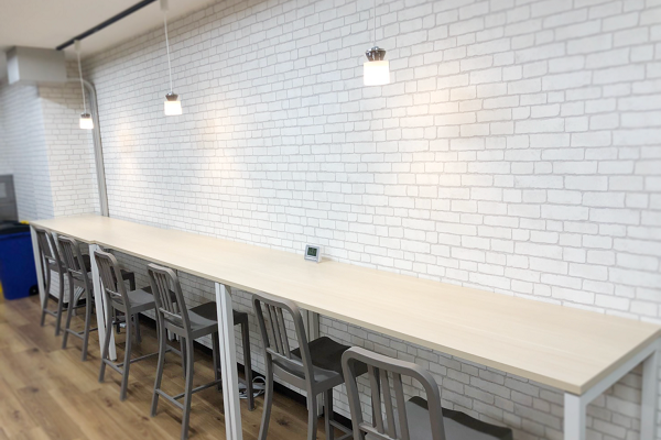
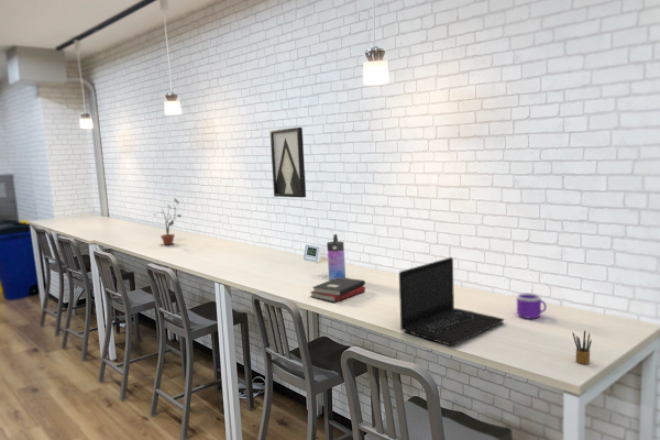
+ laptop [398,256,506,346]
+ potted plant [153,198,183,246]
+ water bottle [326,233,346,280]
+ hardback book [309,277,366,302]
+ wall art [268,127,307,199]
+ mug [516,293,548,319]
+ pencil box [572,329,593,365]
